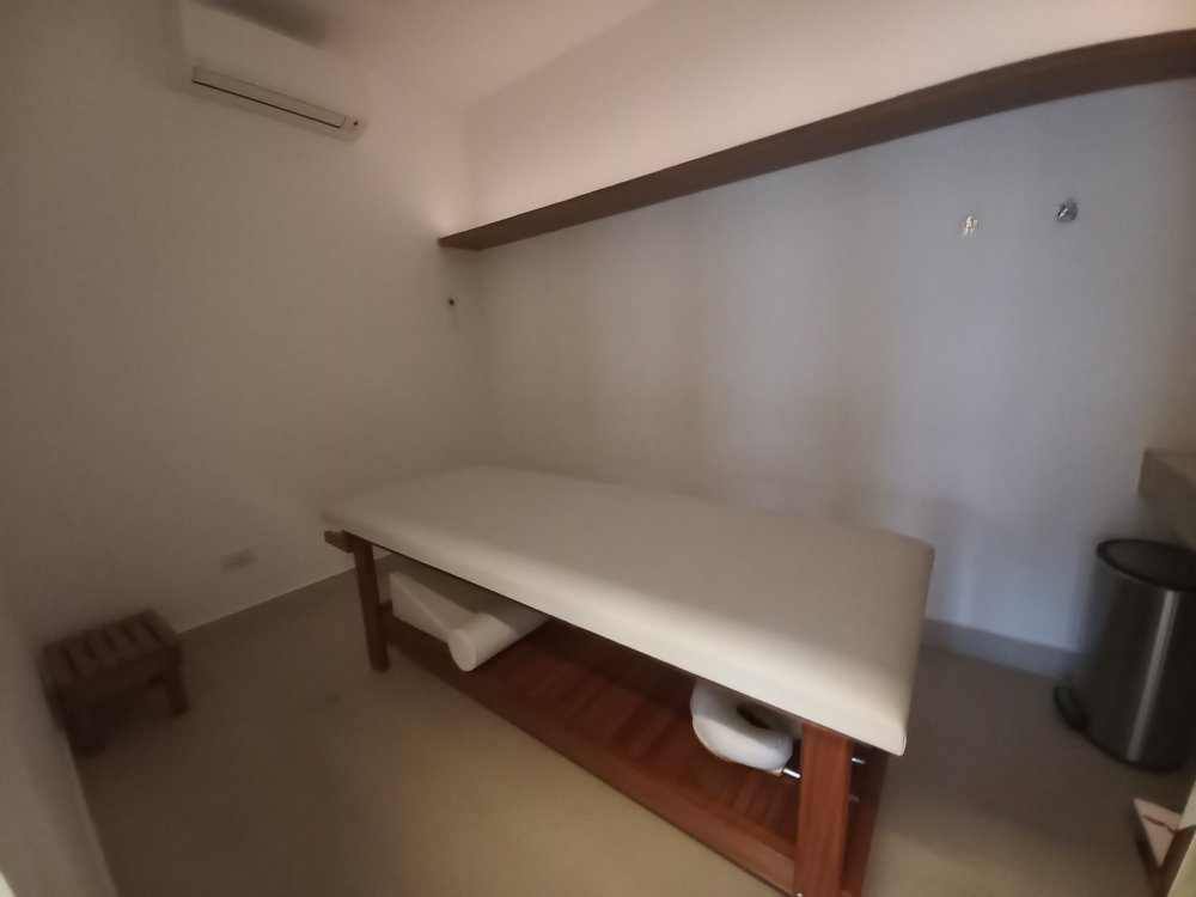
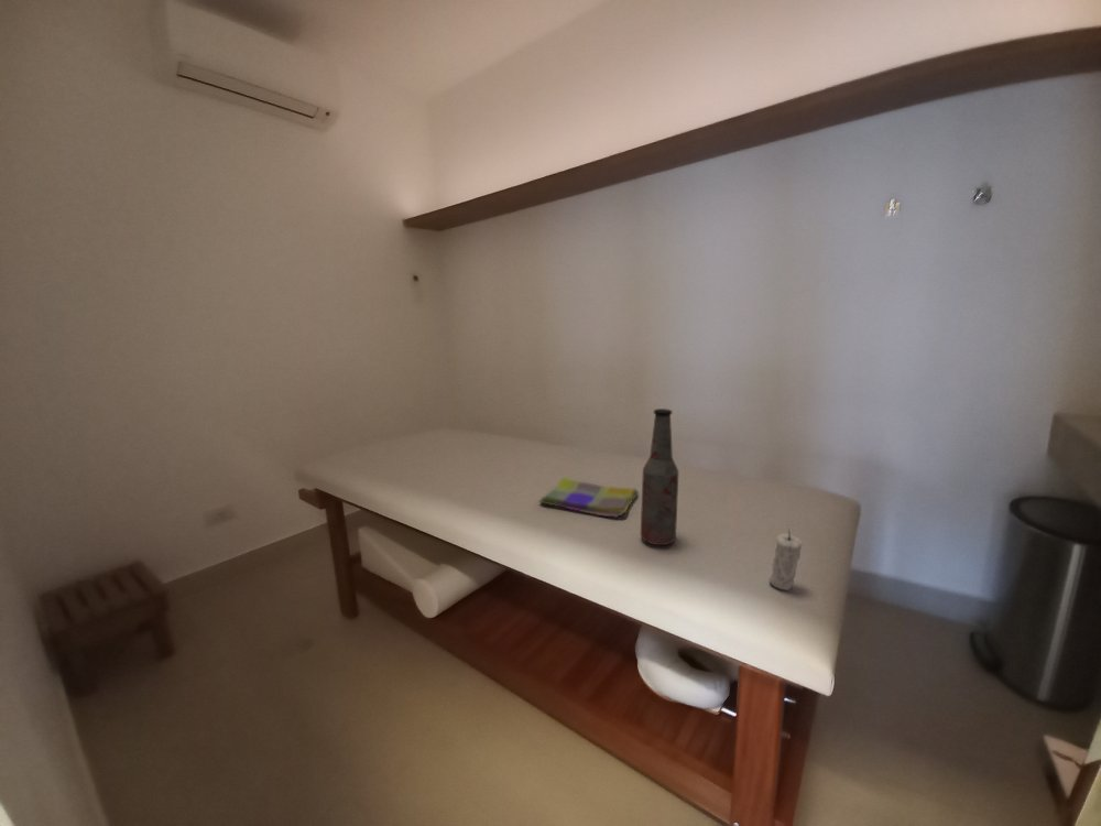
+ candle [768,526,804,591]
+ dish towel [537,476,640,519]
+ bottle [640,407,679,546]
